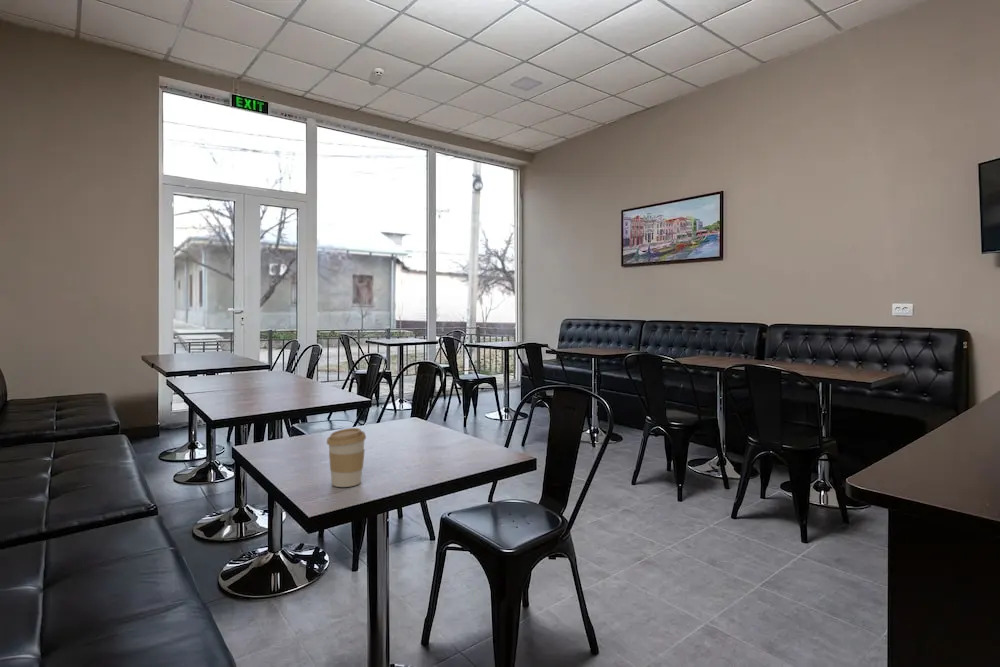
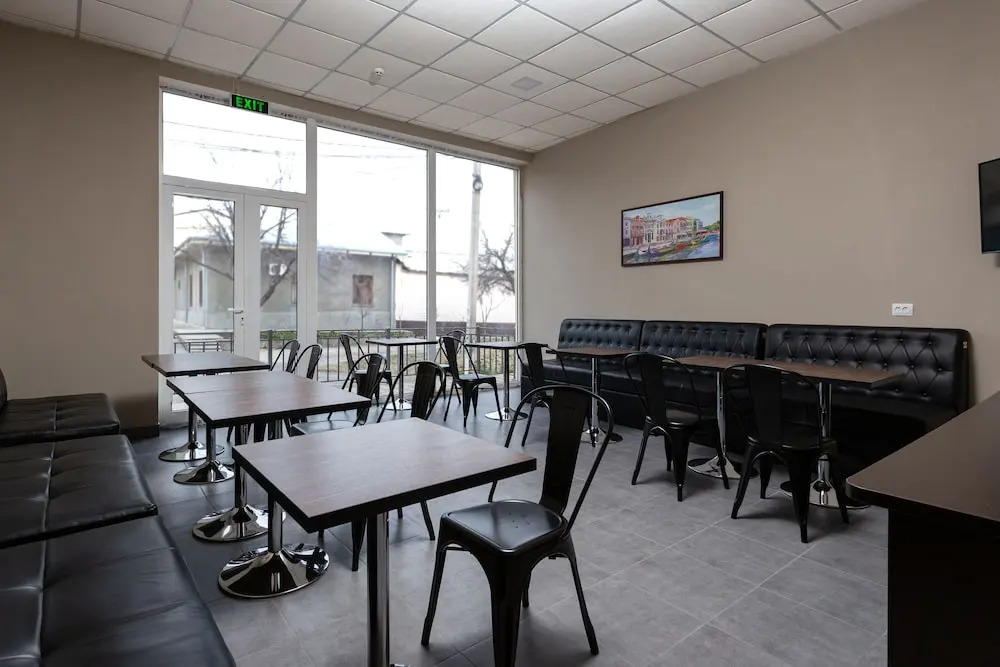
- coffee cup [326,427,367,488]
